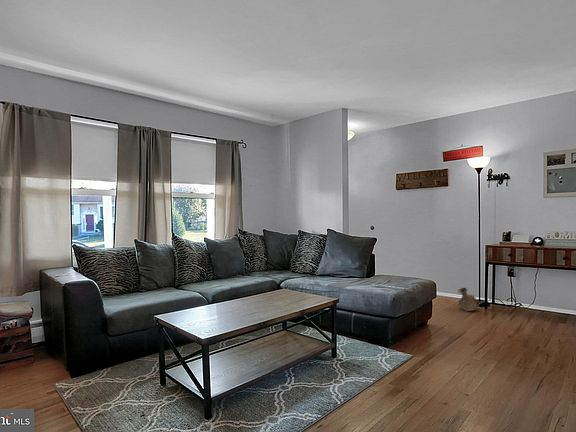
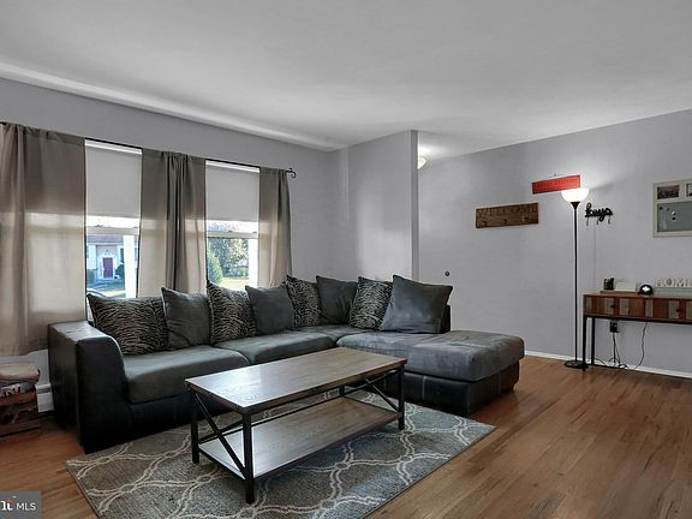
- ceramic jug [457,287,480,312]
